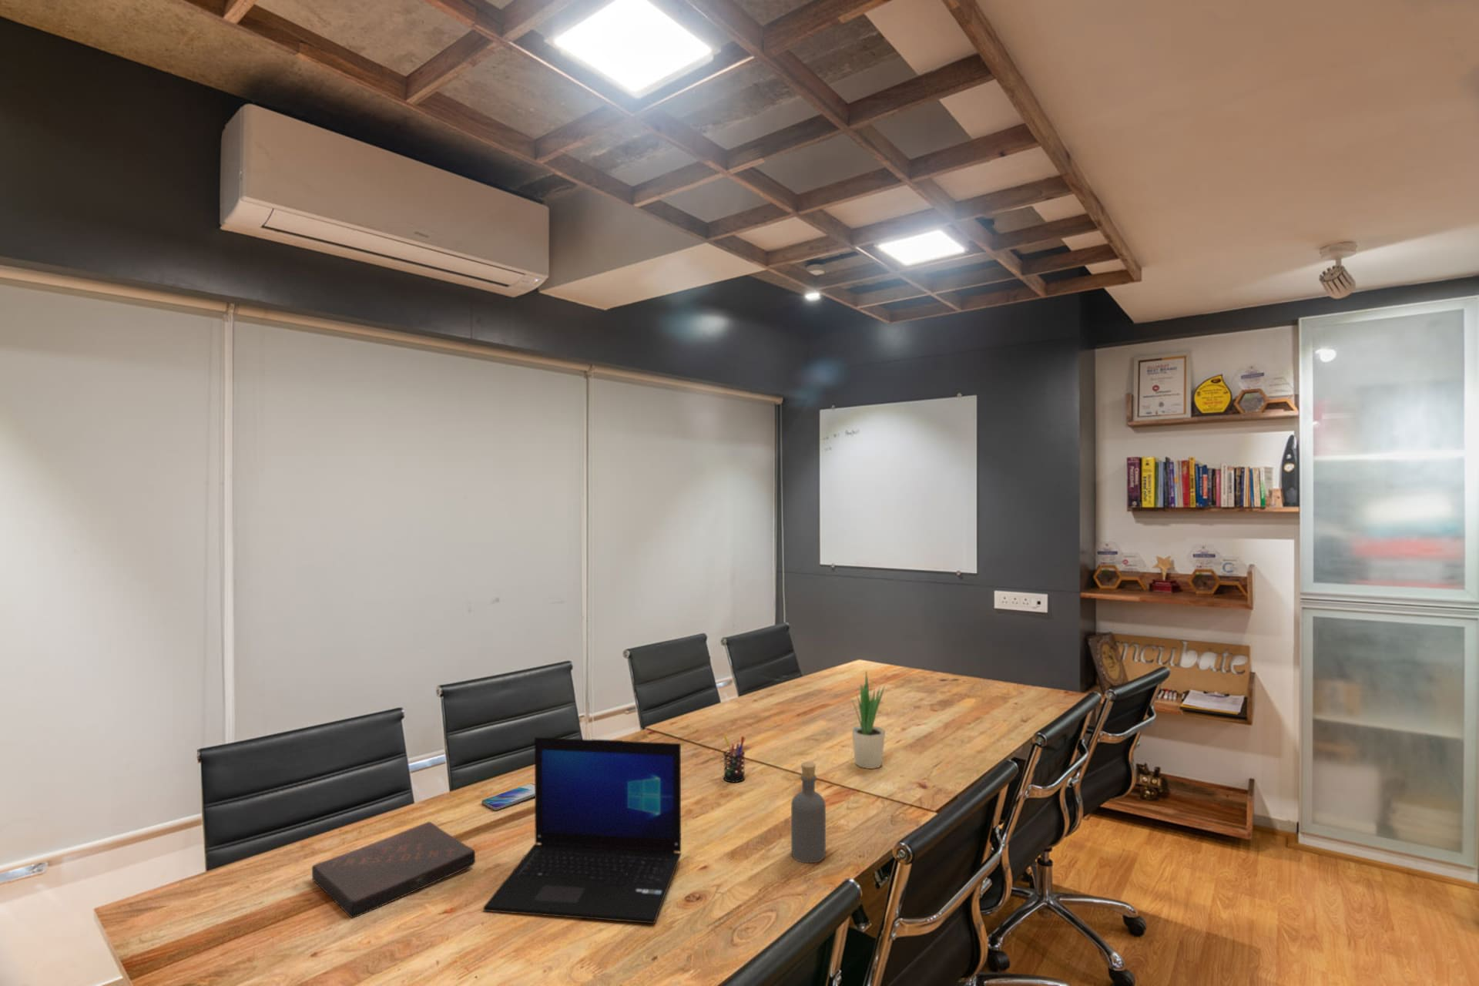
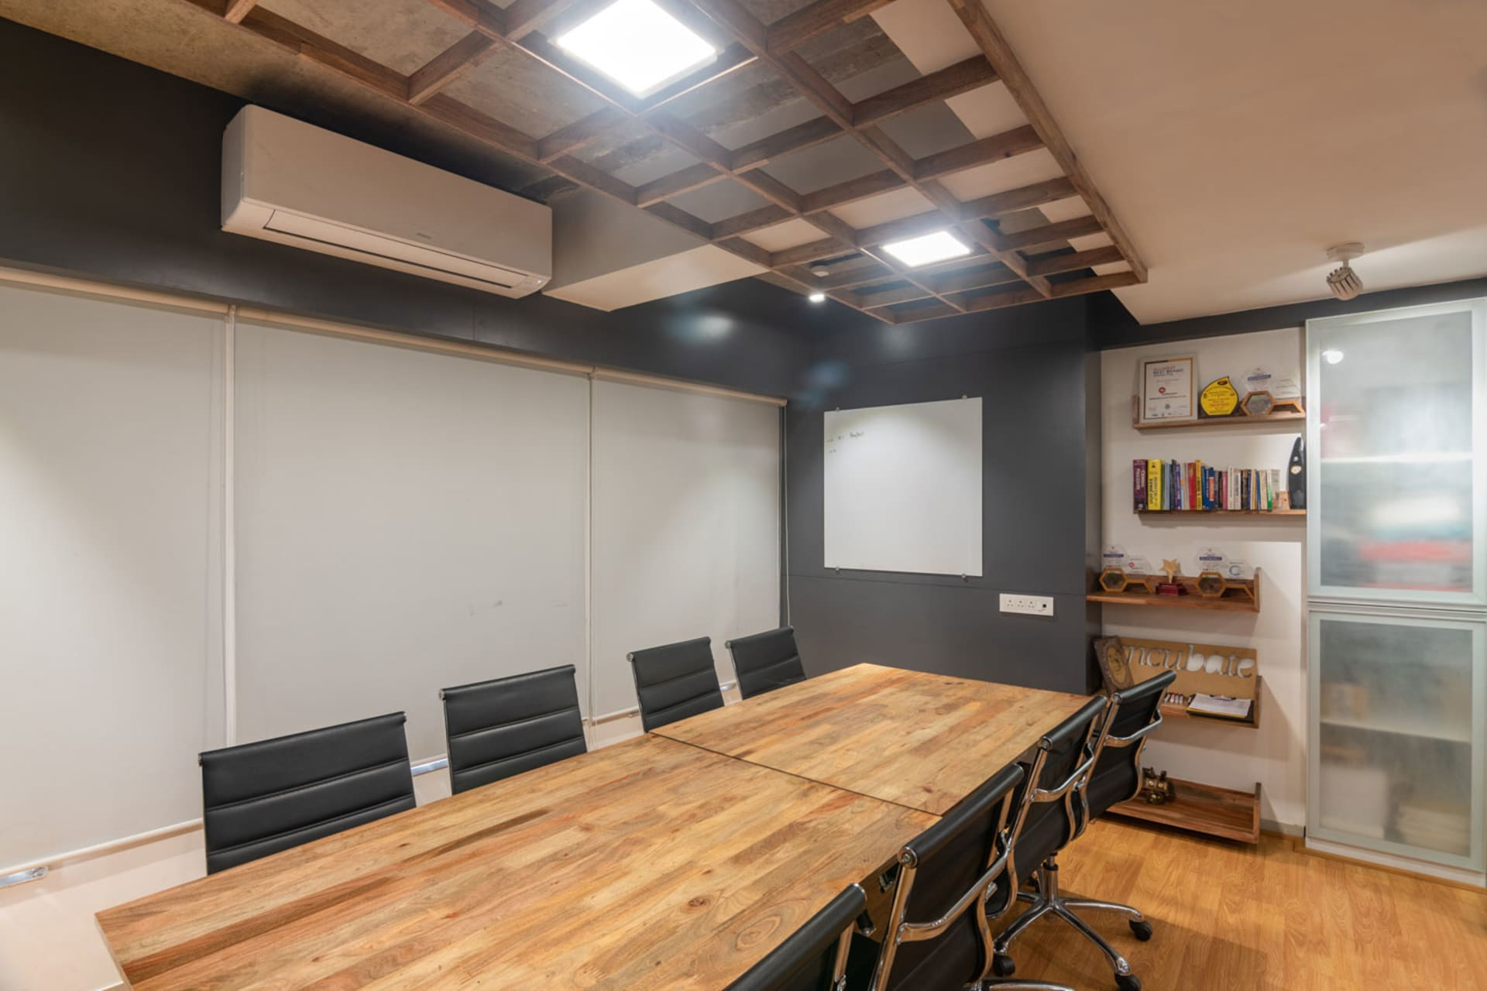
- potted plant [851,669,886,769]
- laptop [482,736,681,924]
- bottle [790,762,826,864]
- smartphone [481,782,535,811]
- pen holder [723,734,746,784]
- book [311,821,476,919]
